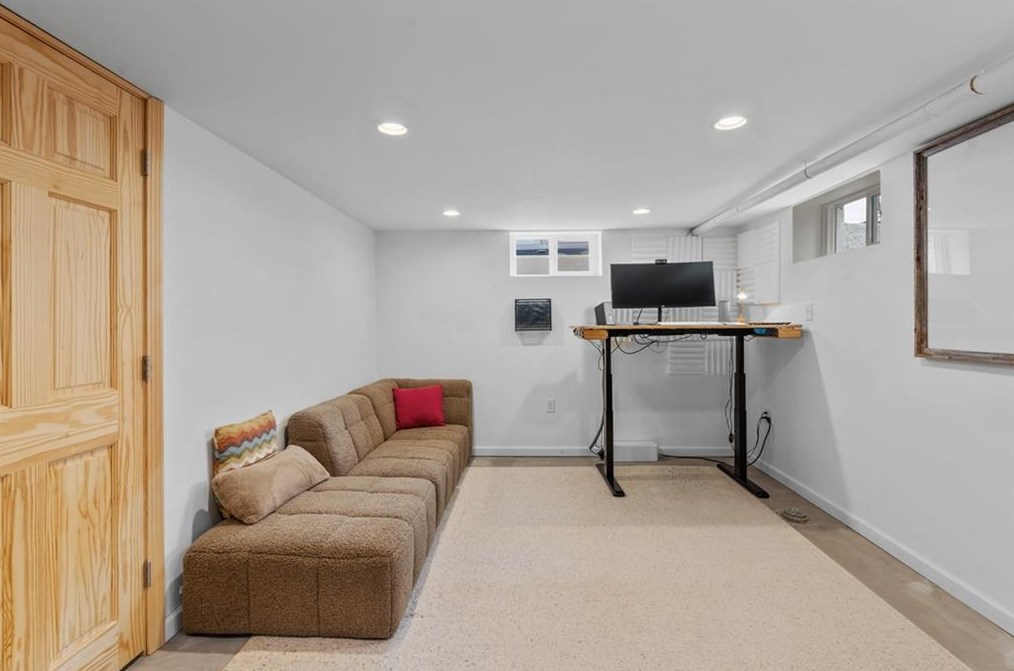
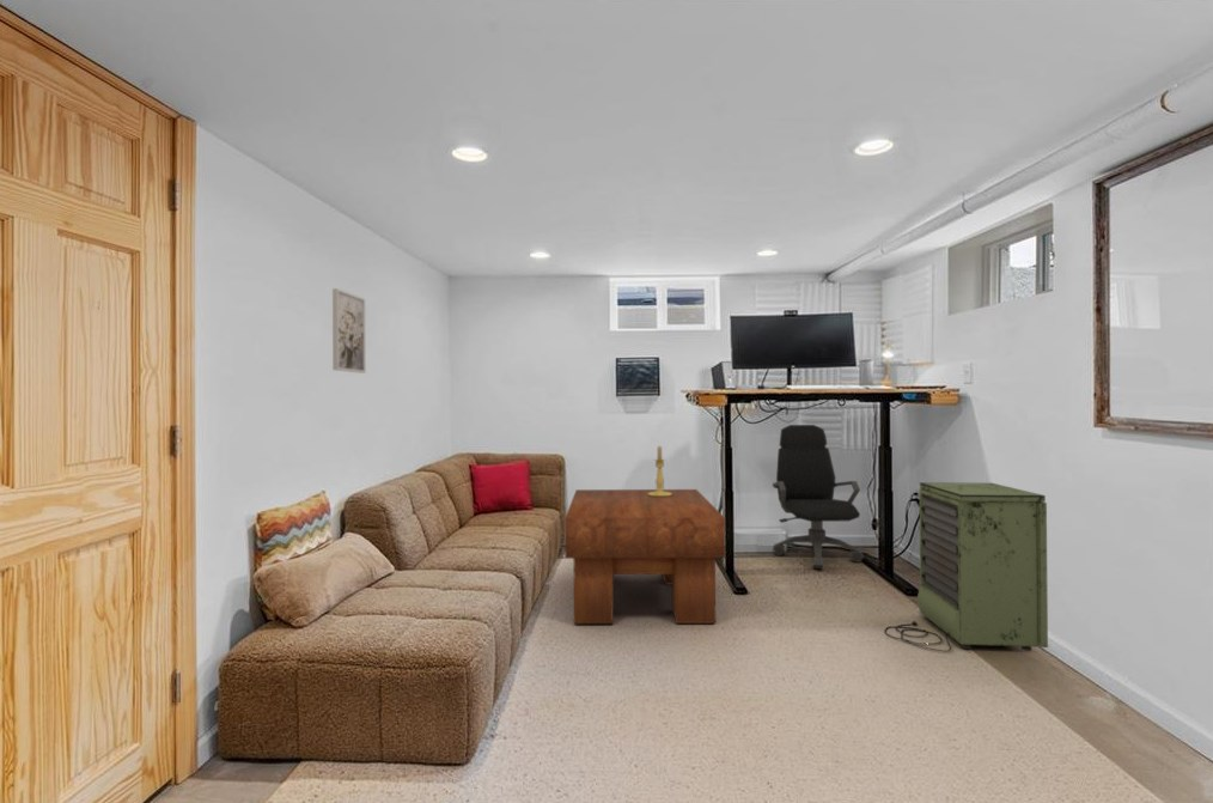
+ storage cabinet [884,481,1049,652]
+ candle holder [648,444,672,497]
+ office chair [772,424,865,570]
+ coffee table [563,488,726,625]
+ wall art [331,287,367,375]
